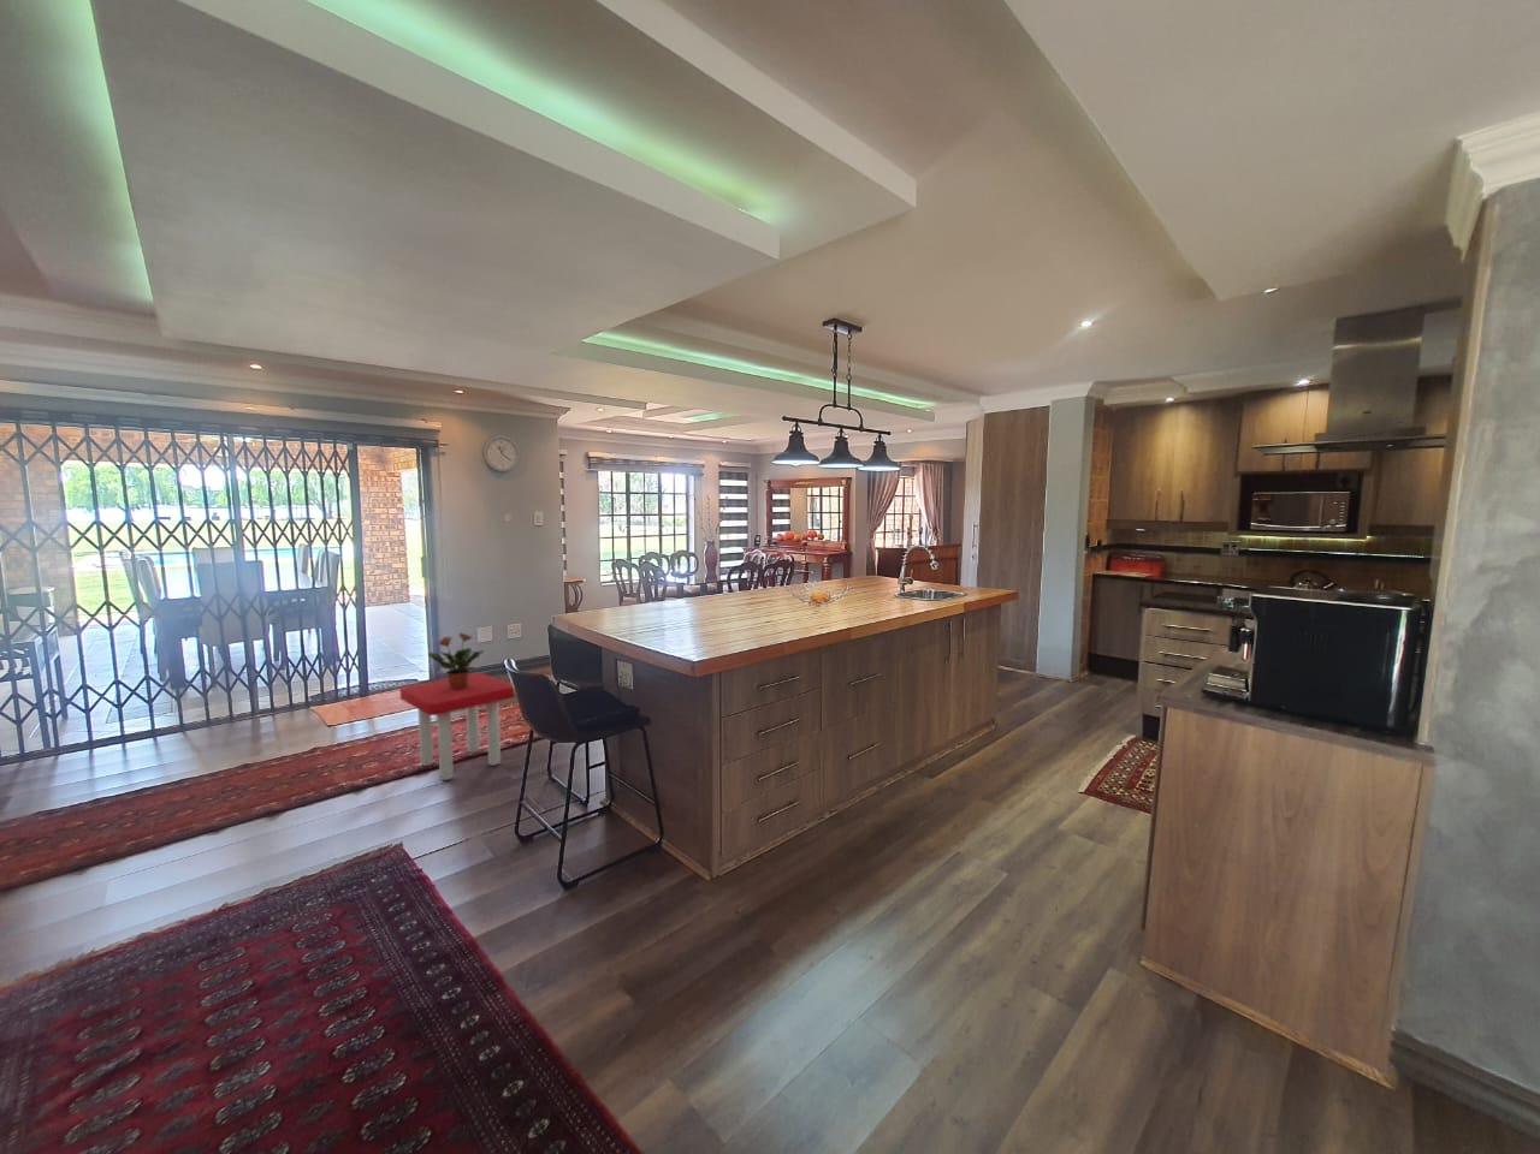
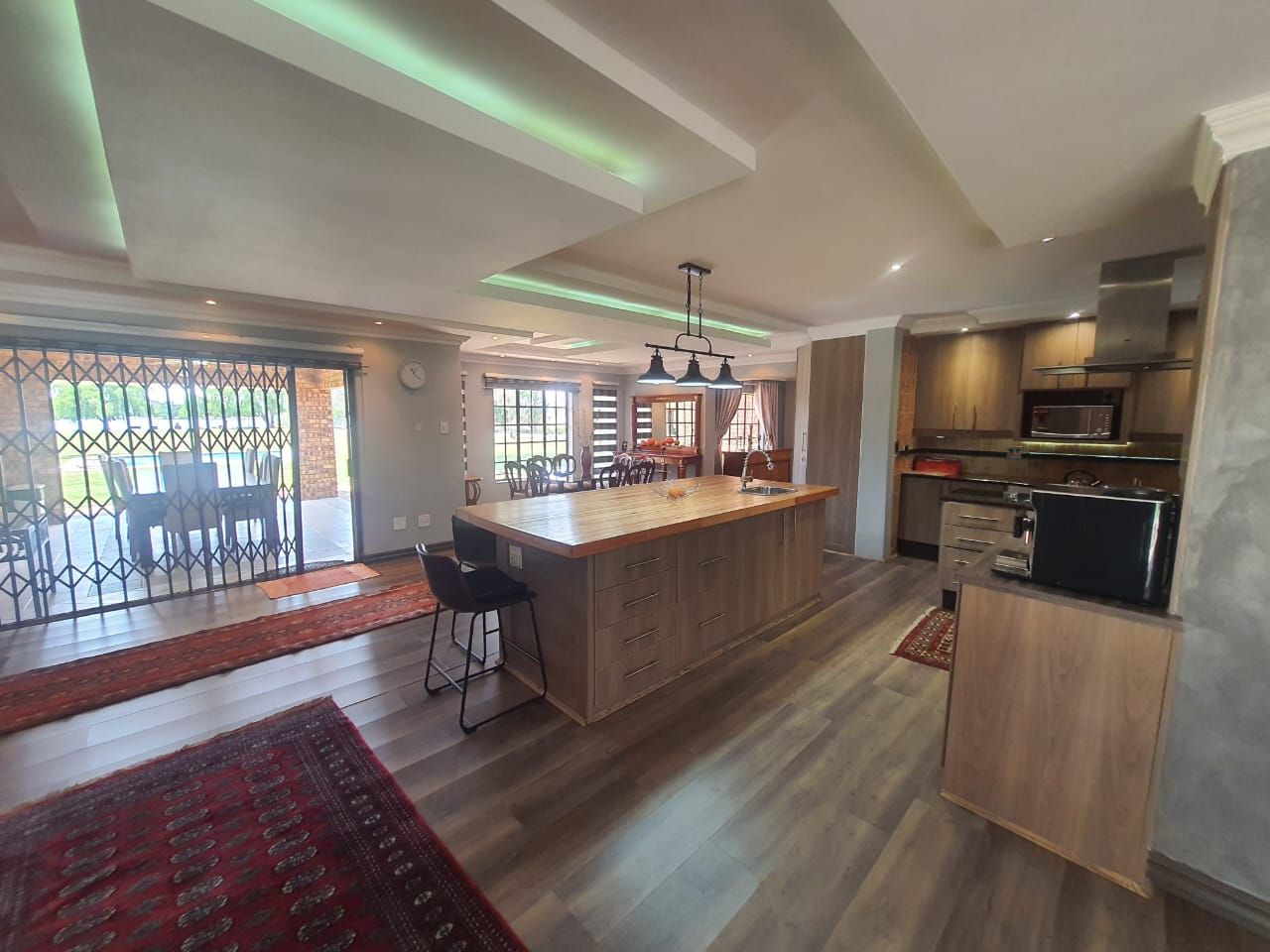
- stool [398,672,517,782]
- potted plant [427,633,486,689]
